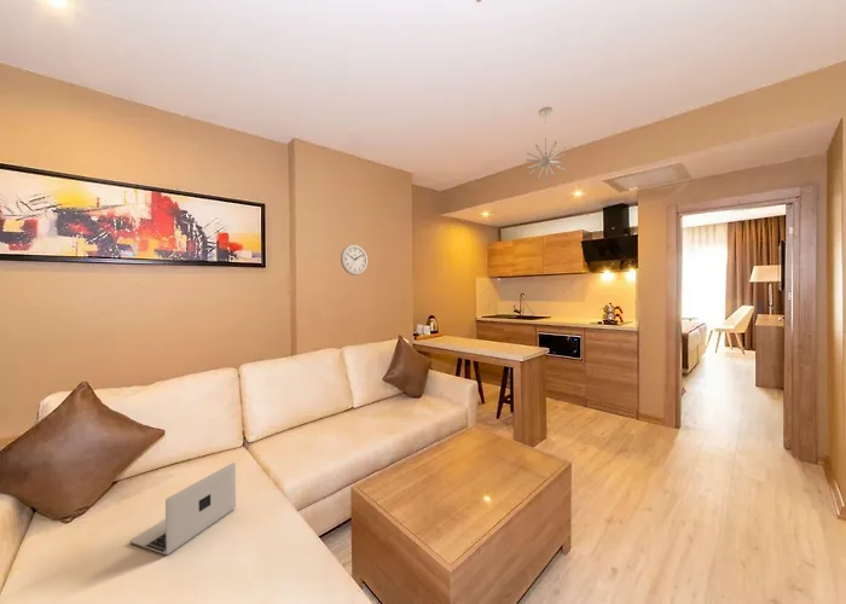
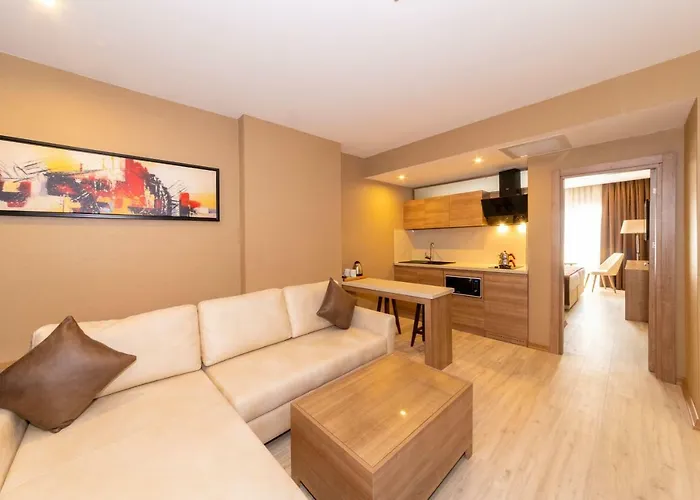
- wall clock [340,244,369,277]
- laptop [129,461,237,556]
- pendant light [526,106,568,185]
